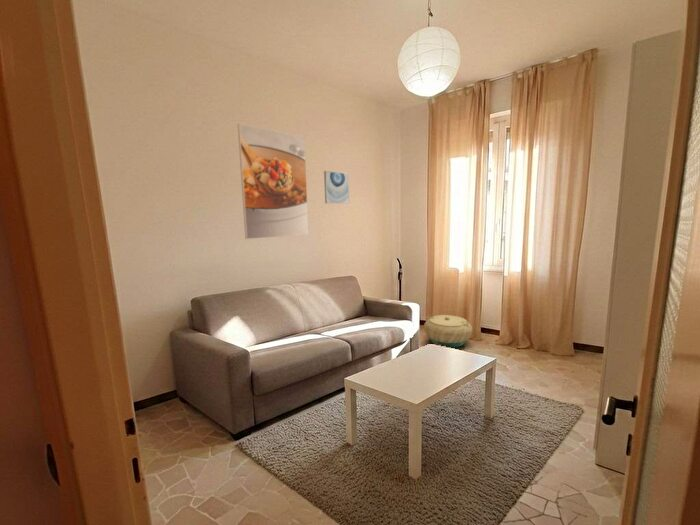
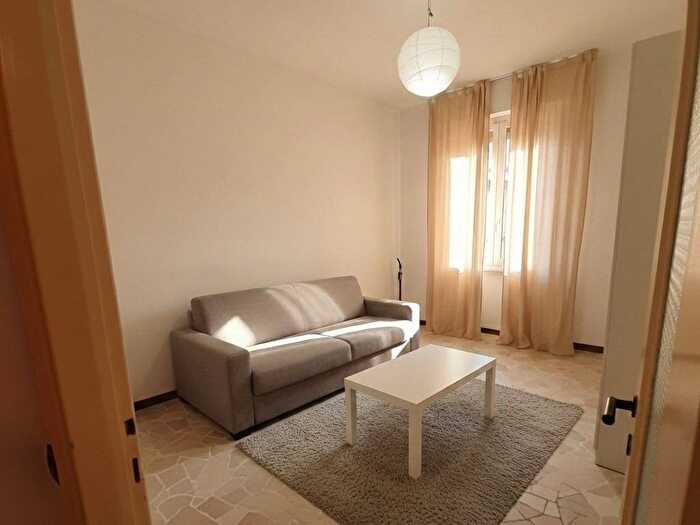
- wall art [323,170,350,205]
- basket [423,314,473,348]
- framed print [237,123,310,240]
